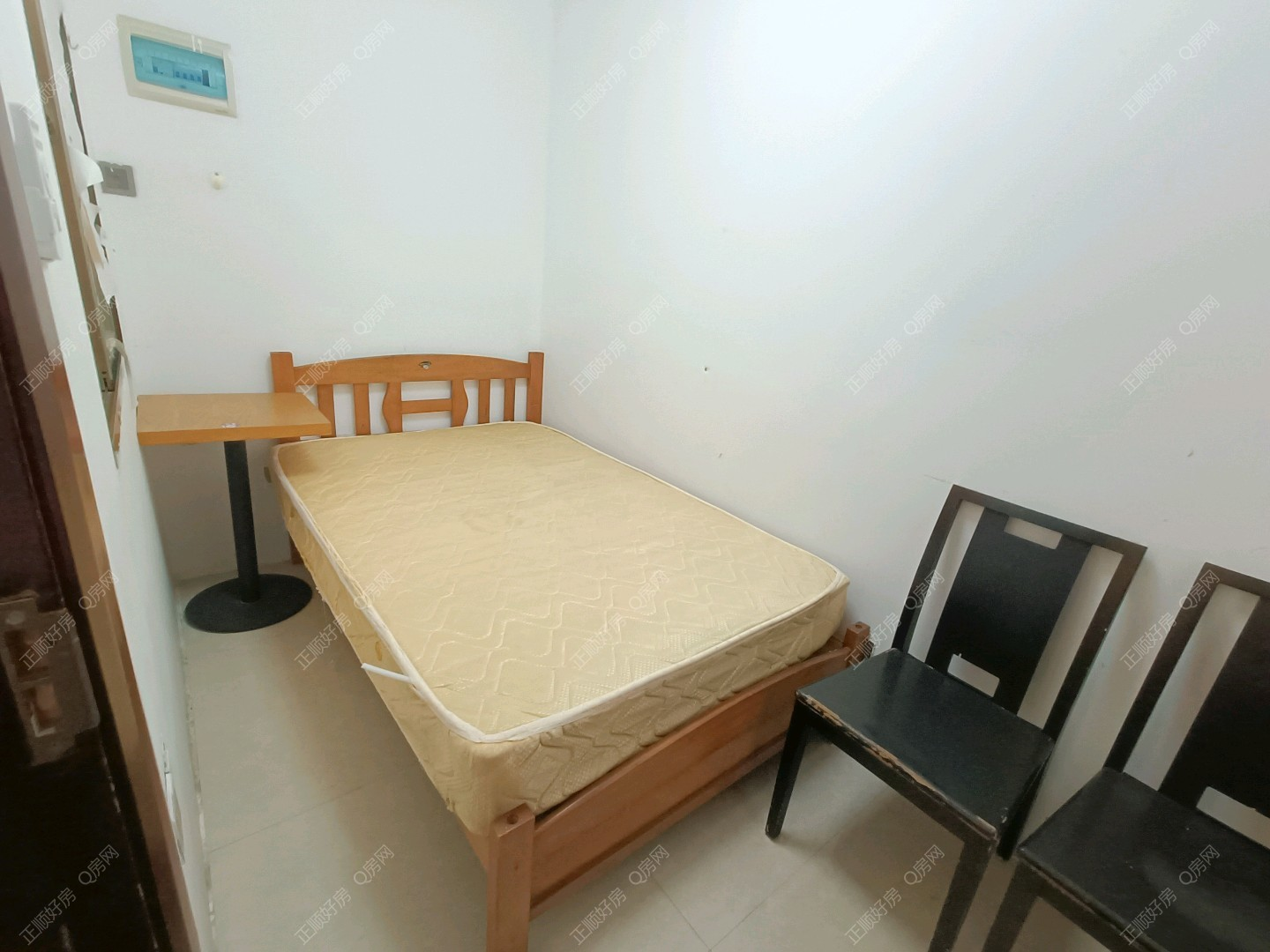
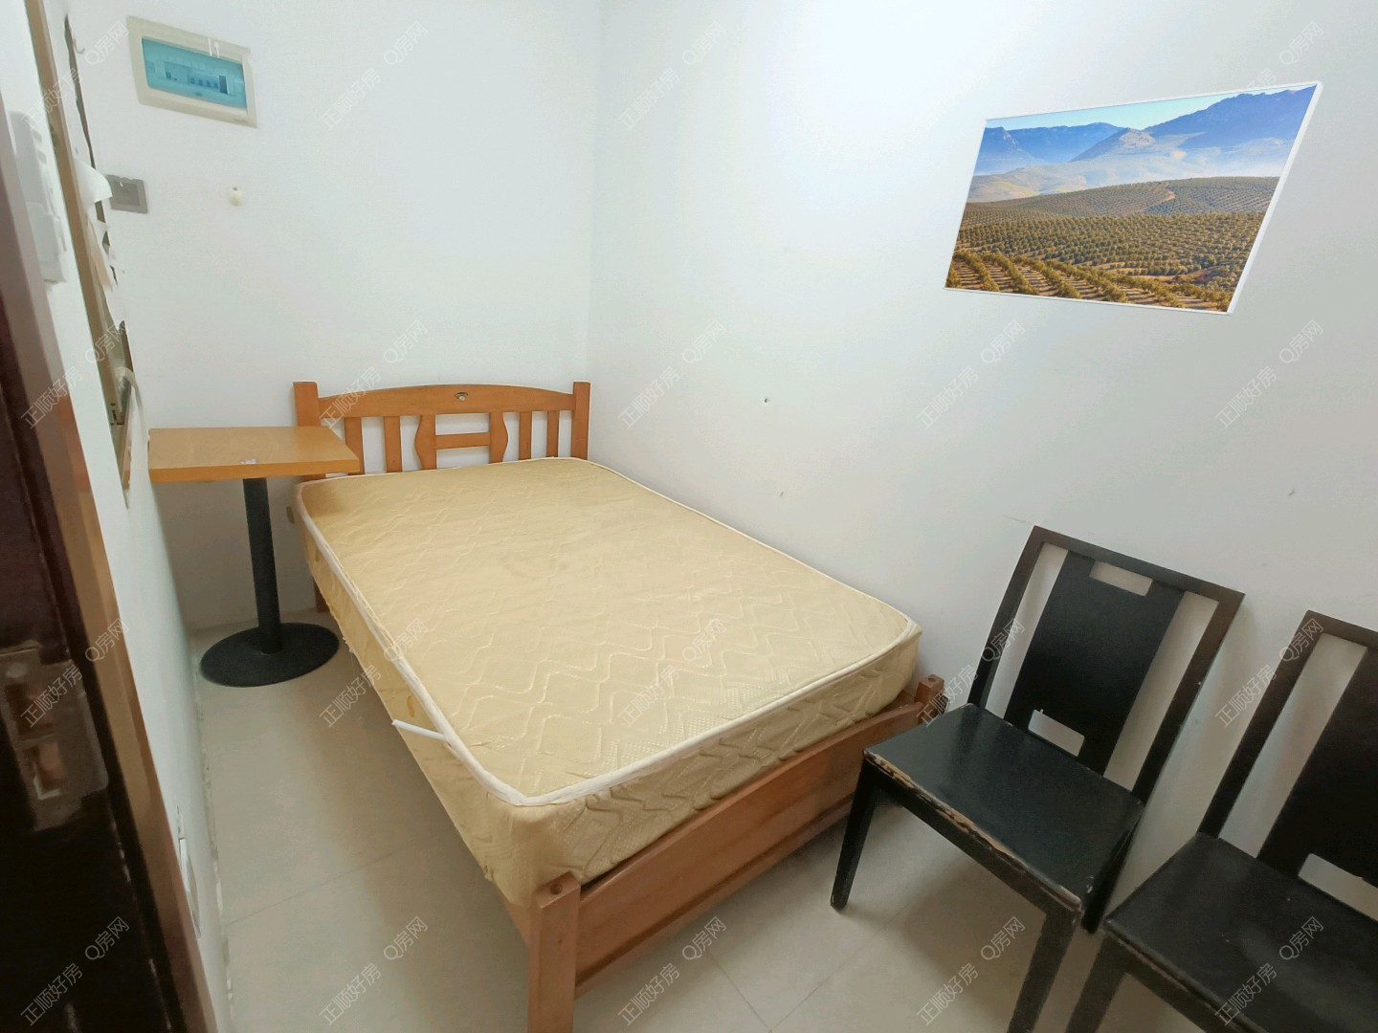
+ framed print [942,79,1325,317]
